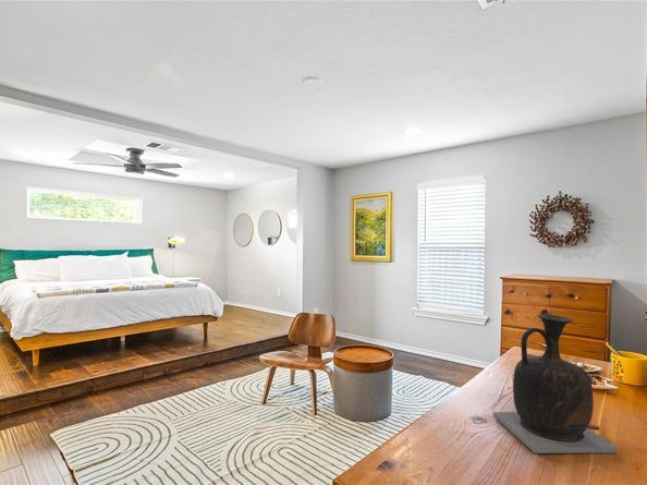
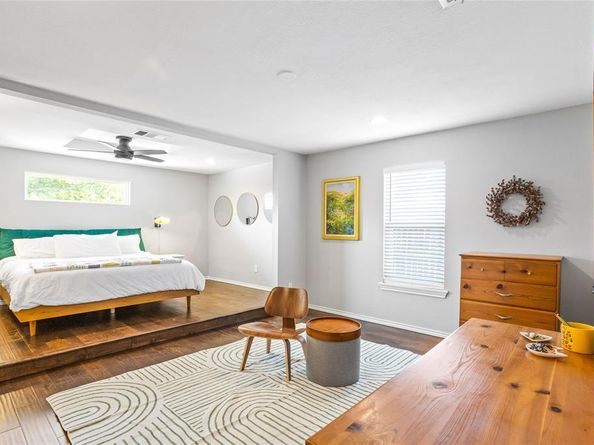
- vase [492,313,619,454]
